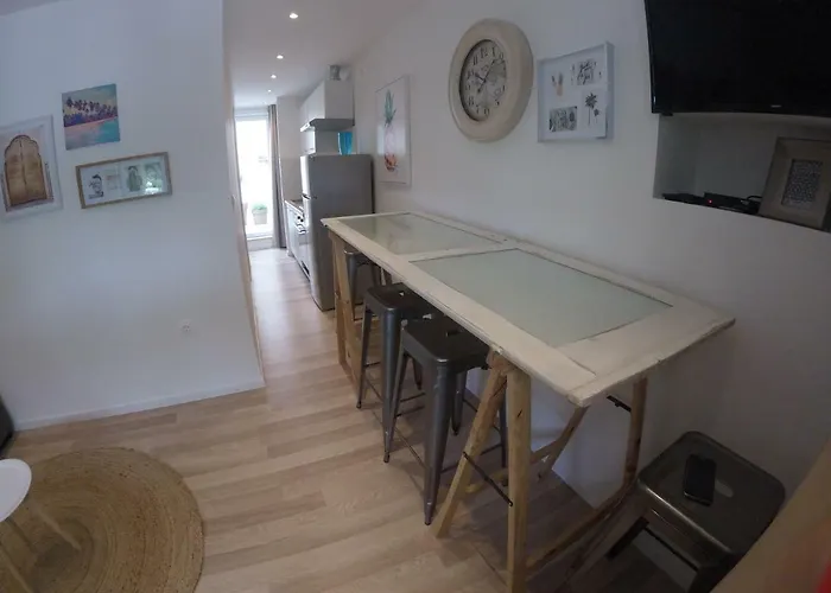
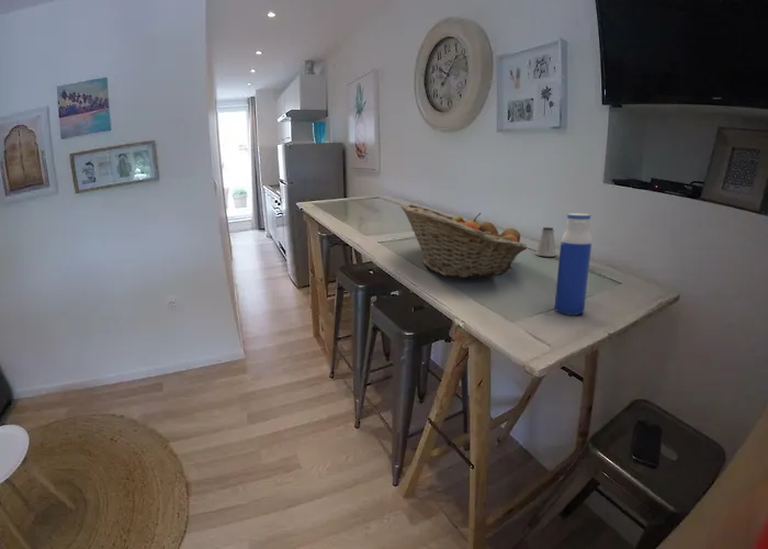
+ saltshaker [534,226,557,257]
+ fruit basket [399,203,528,279]
+ water bottle [554,212,592,316]
